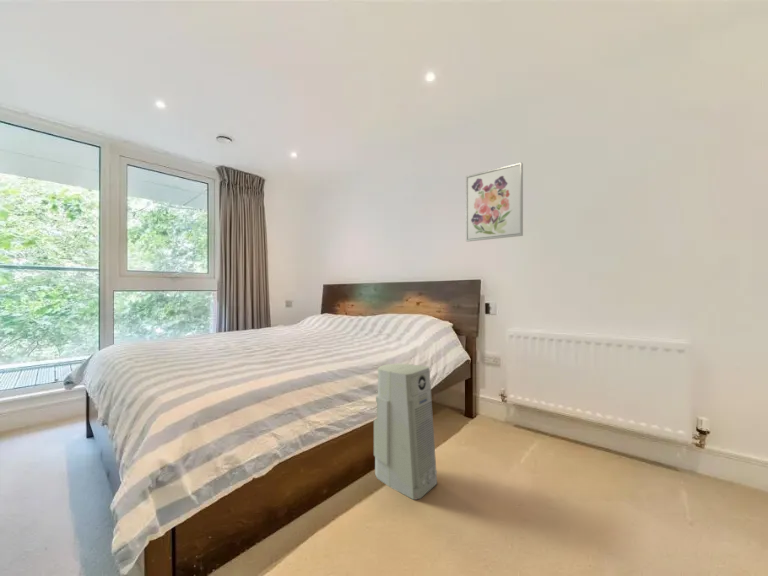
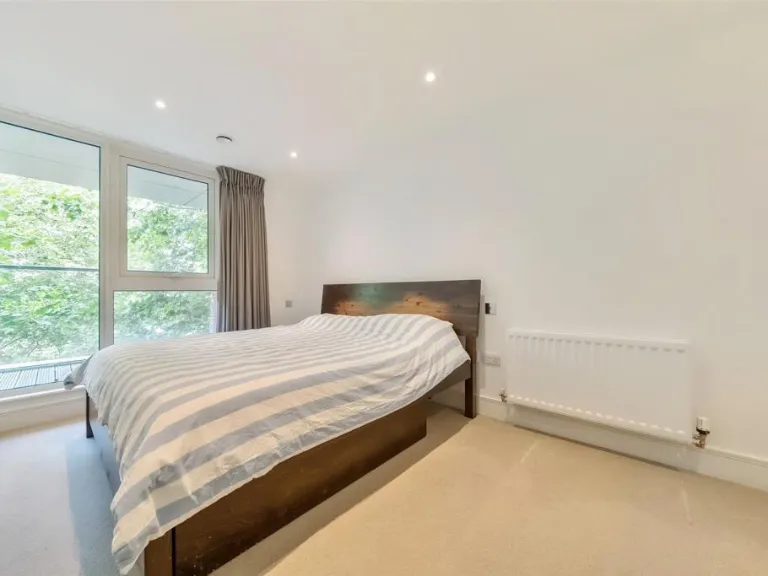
- wall art [465,161,524,242]
- air purifier [373,363,438,501]
